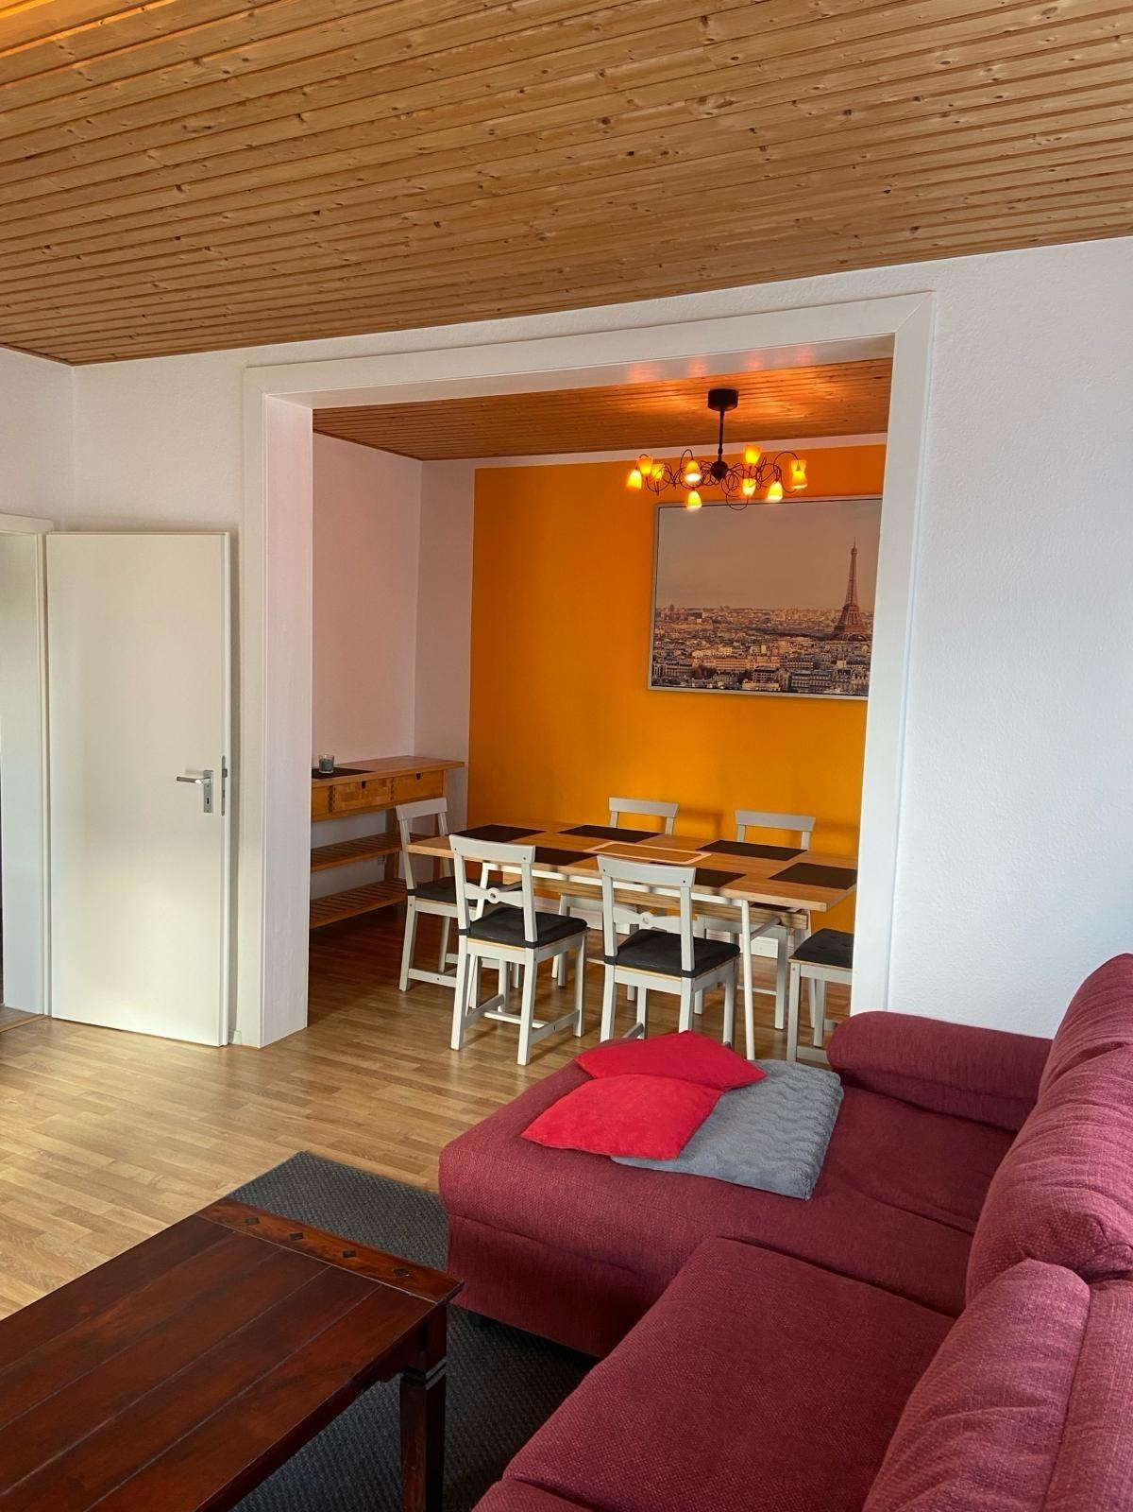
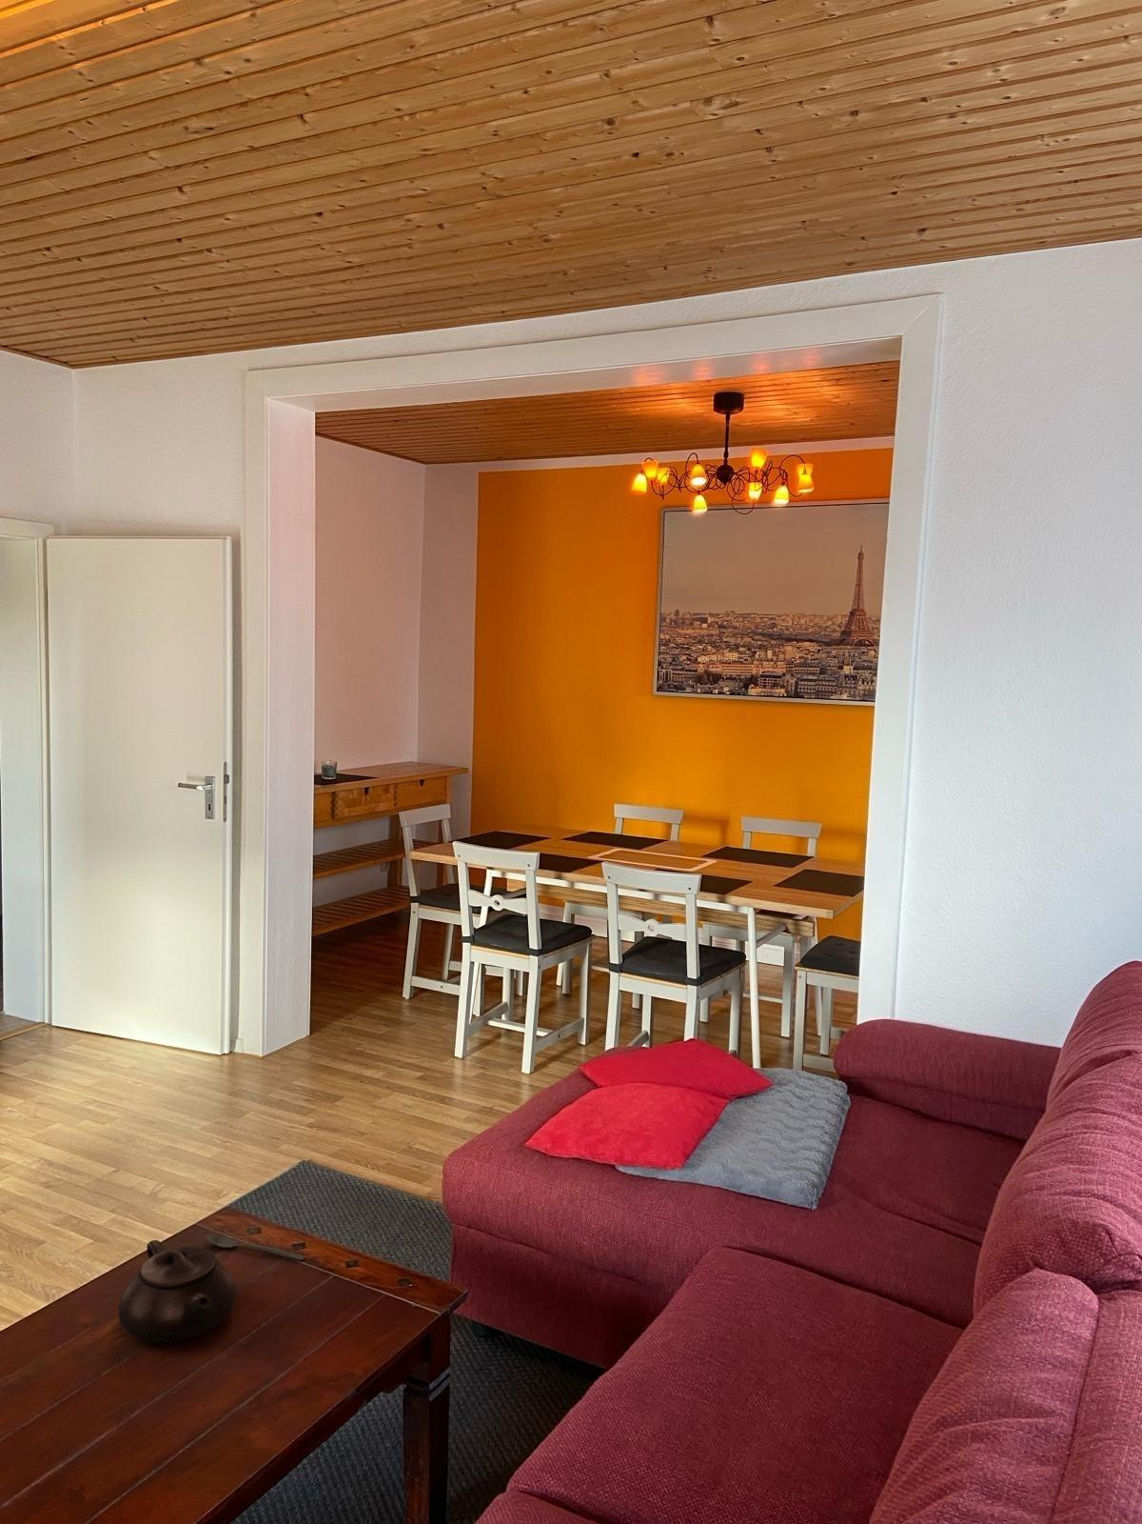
+ teapot [118,1240,238,1343]
+ spoon [205,1234,306,1261]
